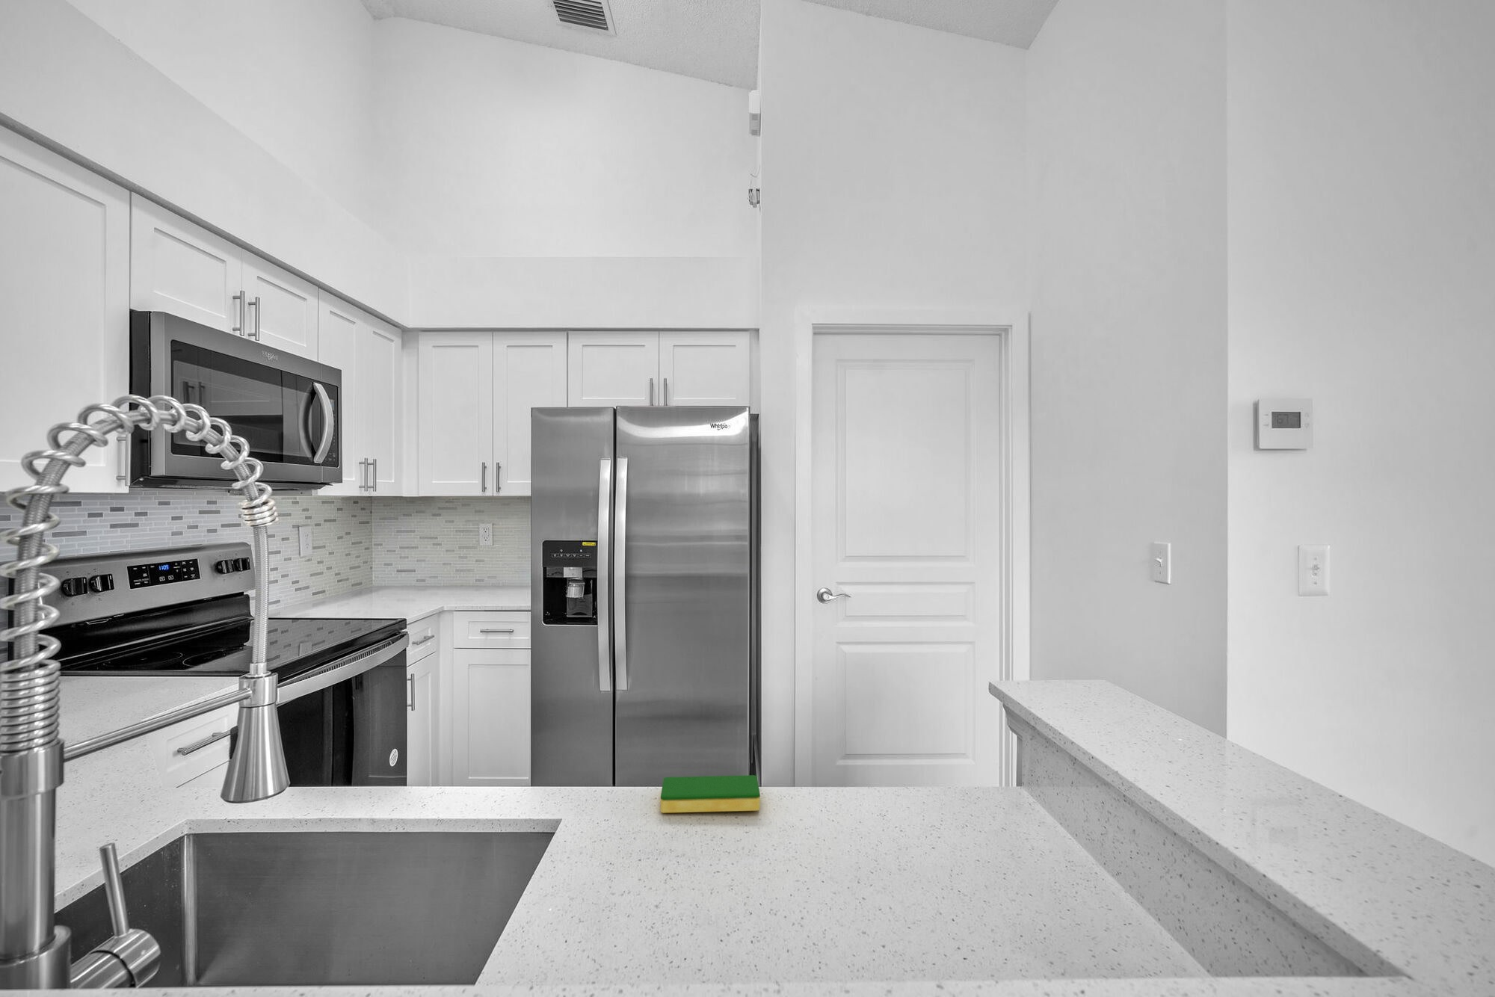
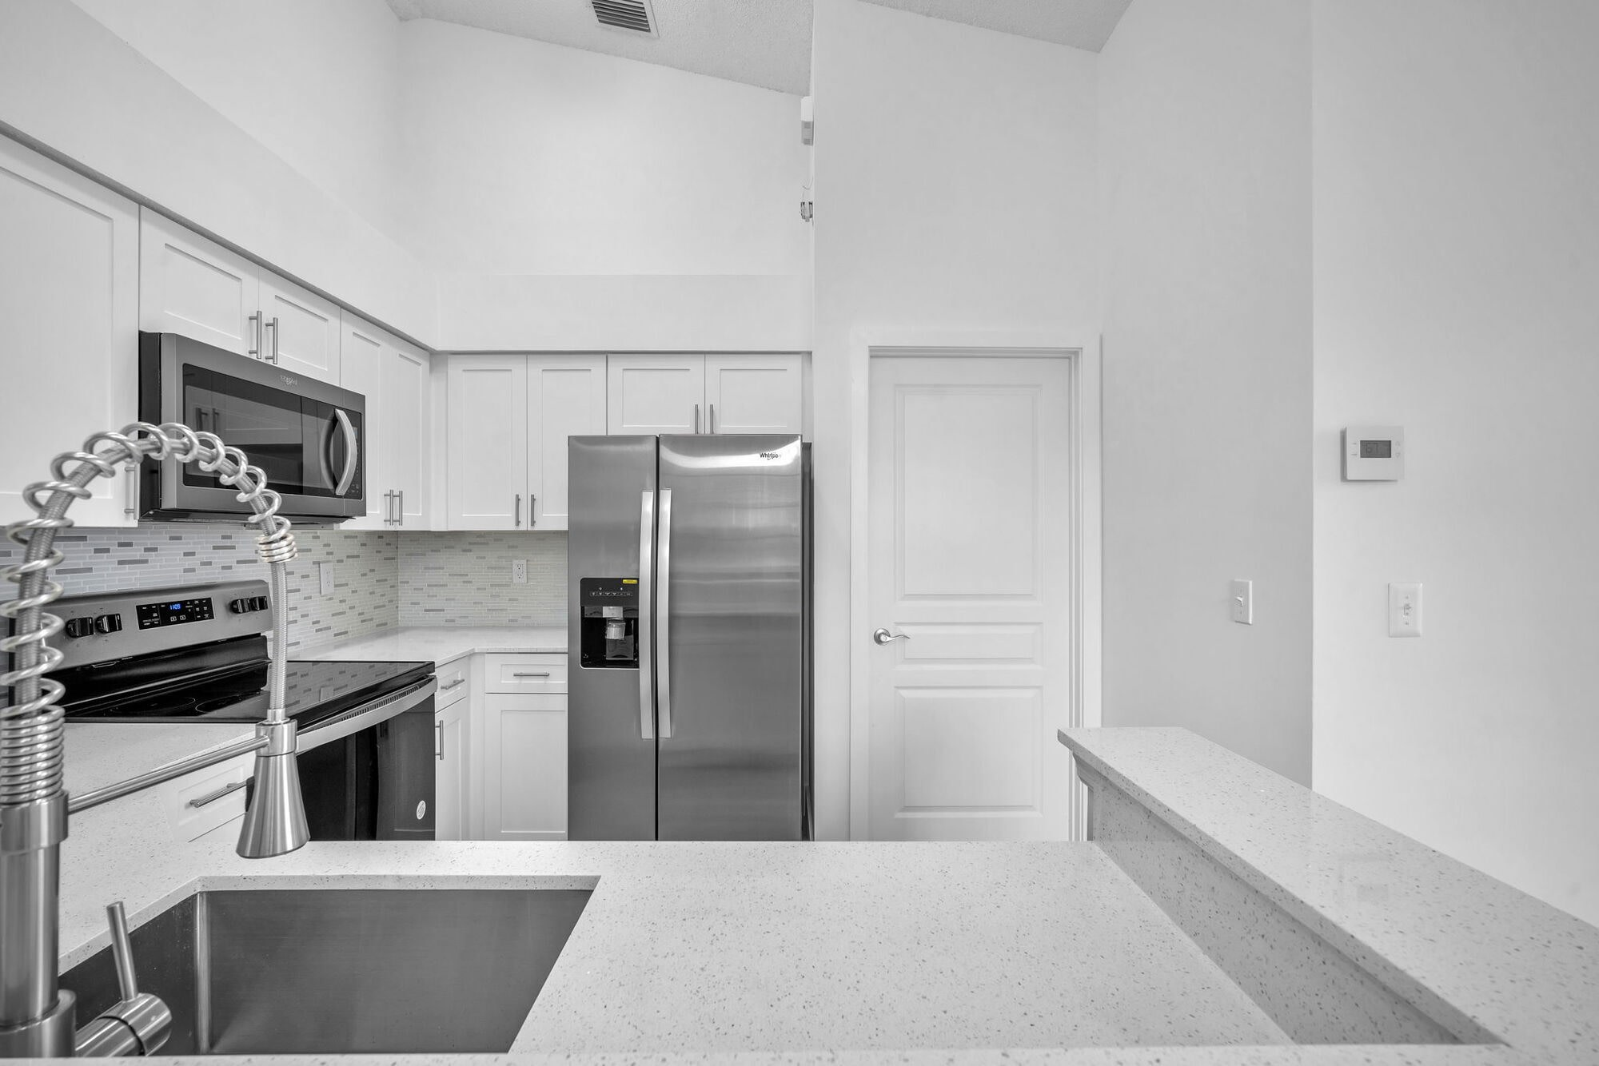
- dish sponge [660,774,761,813]
